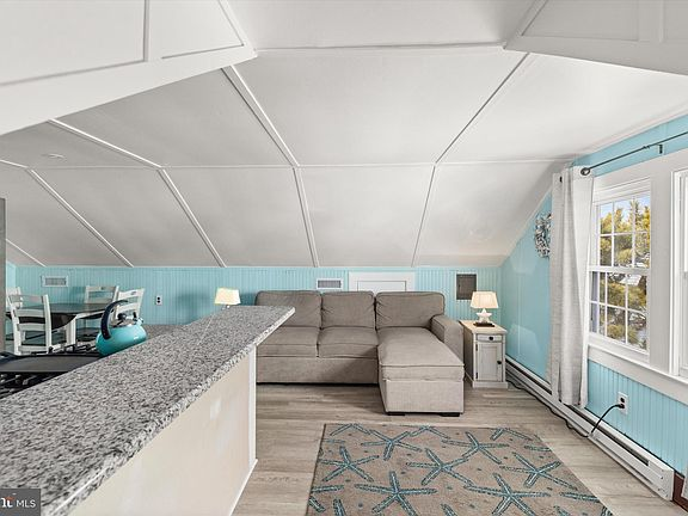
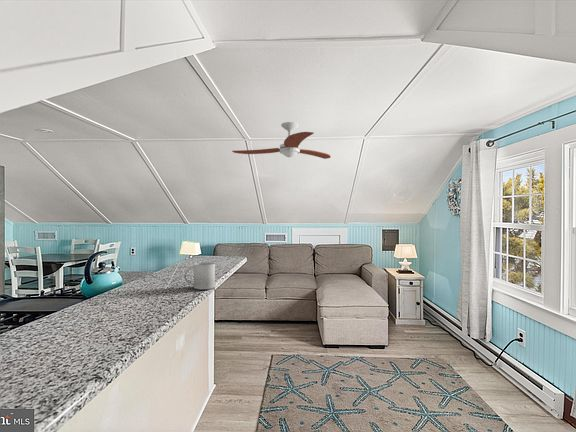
+ mug [183,261,216,290]
+ ceiling fan [231,121,332,160]
